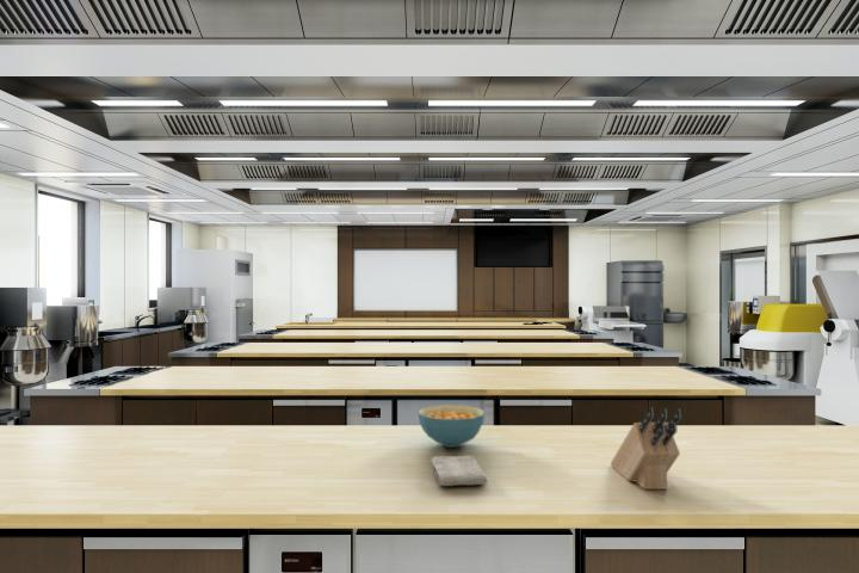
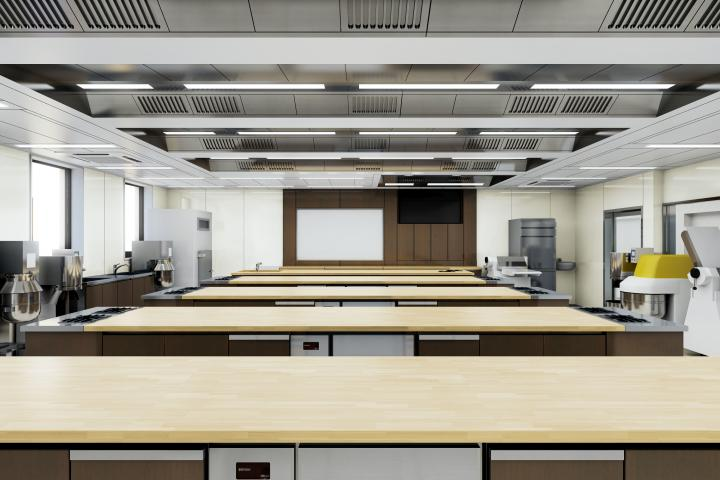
- washcloth [431,454,489,487]
- cereal bowl [418,403,486,449]
- knife block [610,407,684,491]
